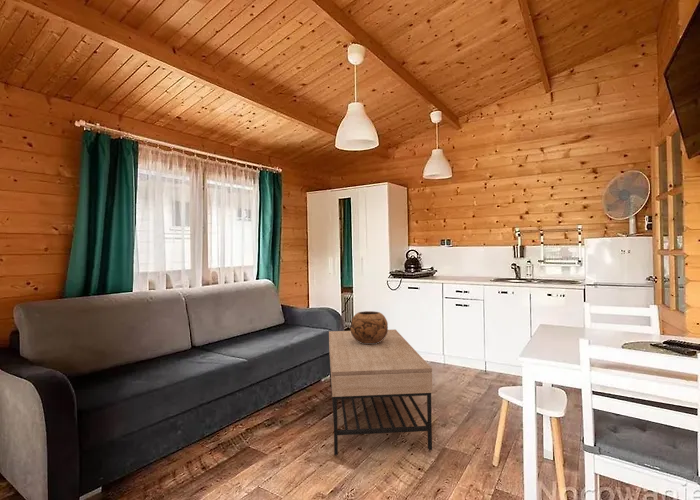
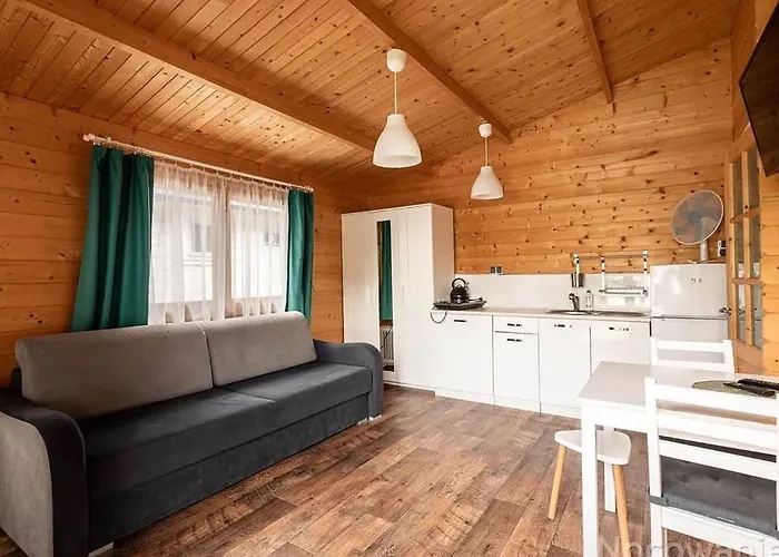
- coffee table [328,328,433,456]
- decorative bowl [350,310,389,344]
